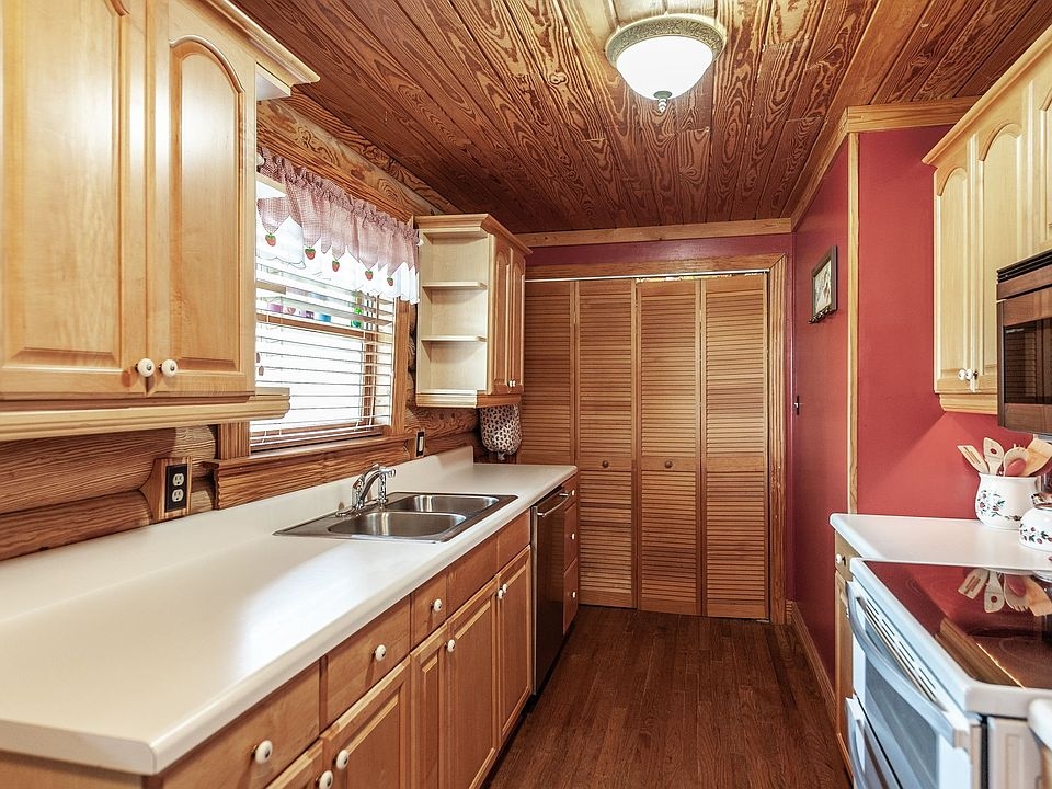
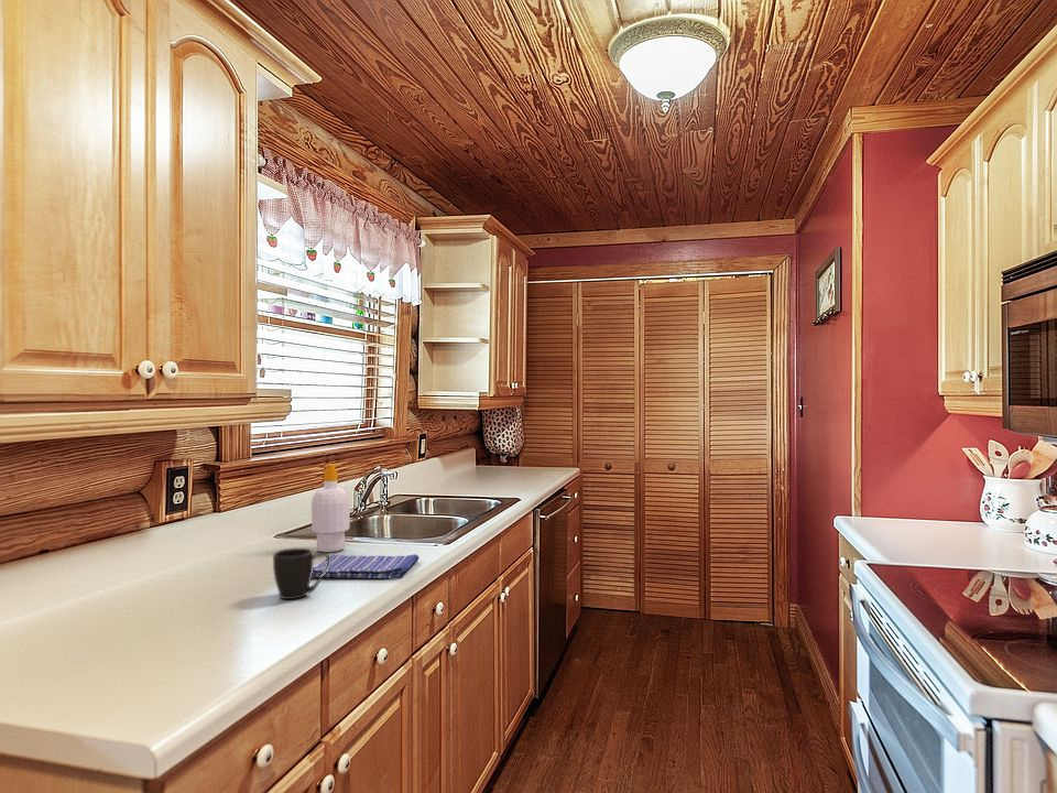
+ mug [272,547,331,600]
+ dish towel [312,553,421,579]
+ soap bottle [310,463,350,553]
